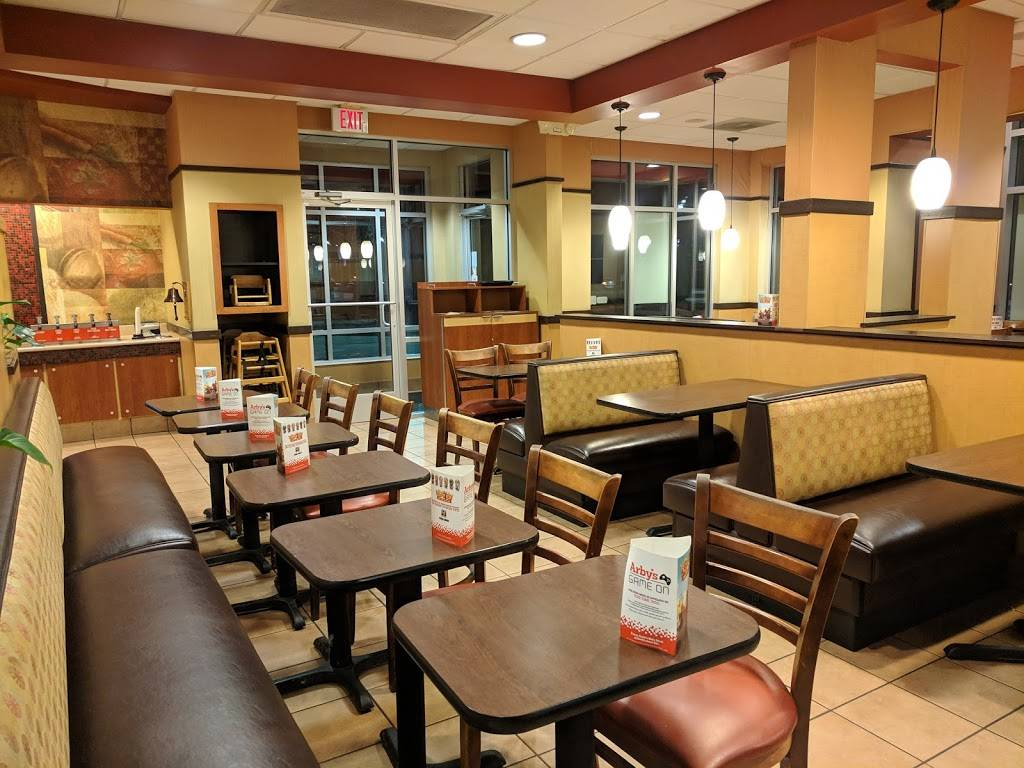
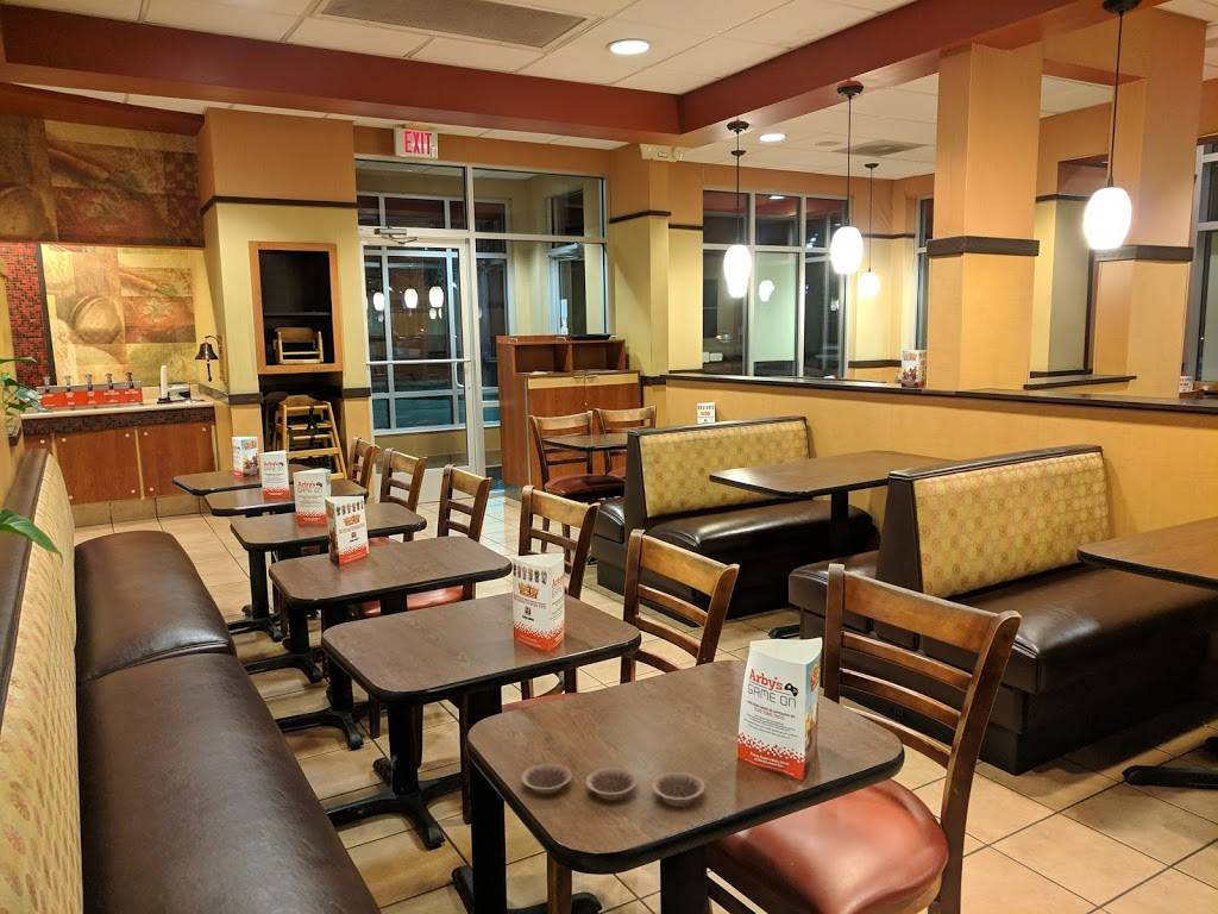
+ plate [520,763,707,805]
